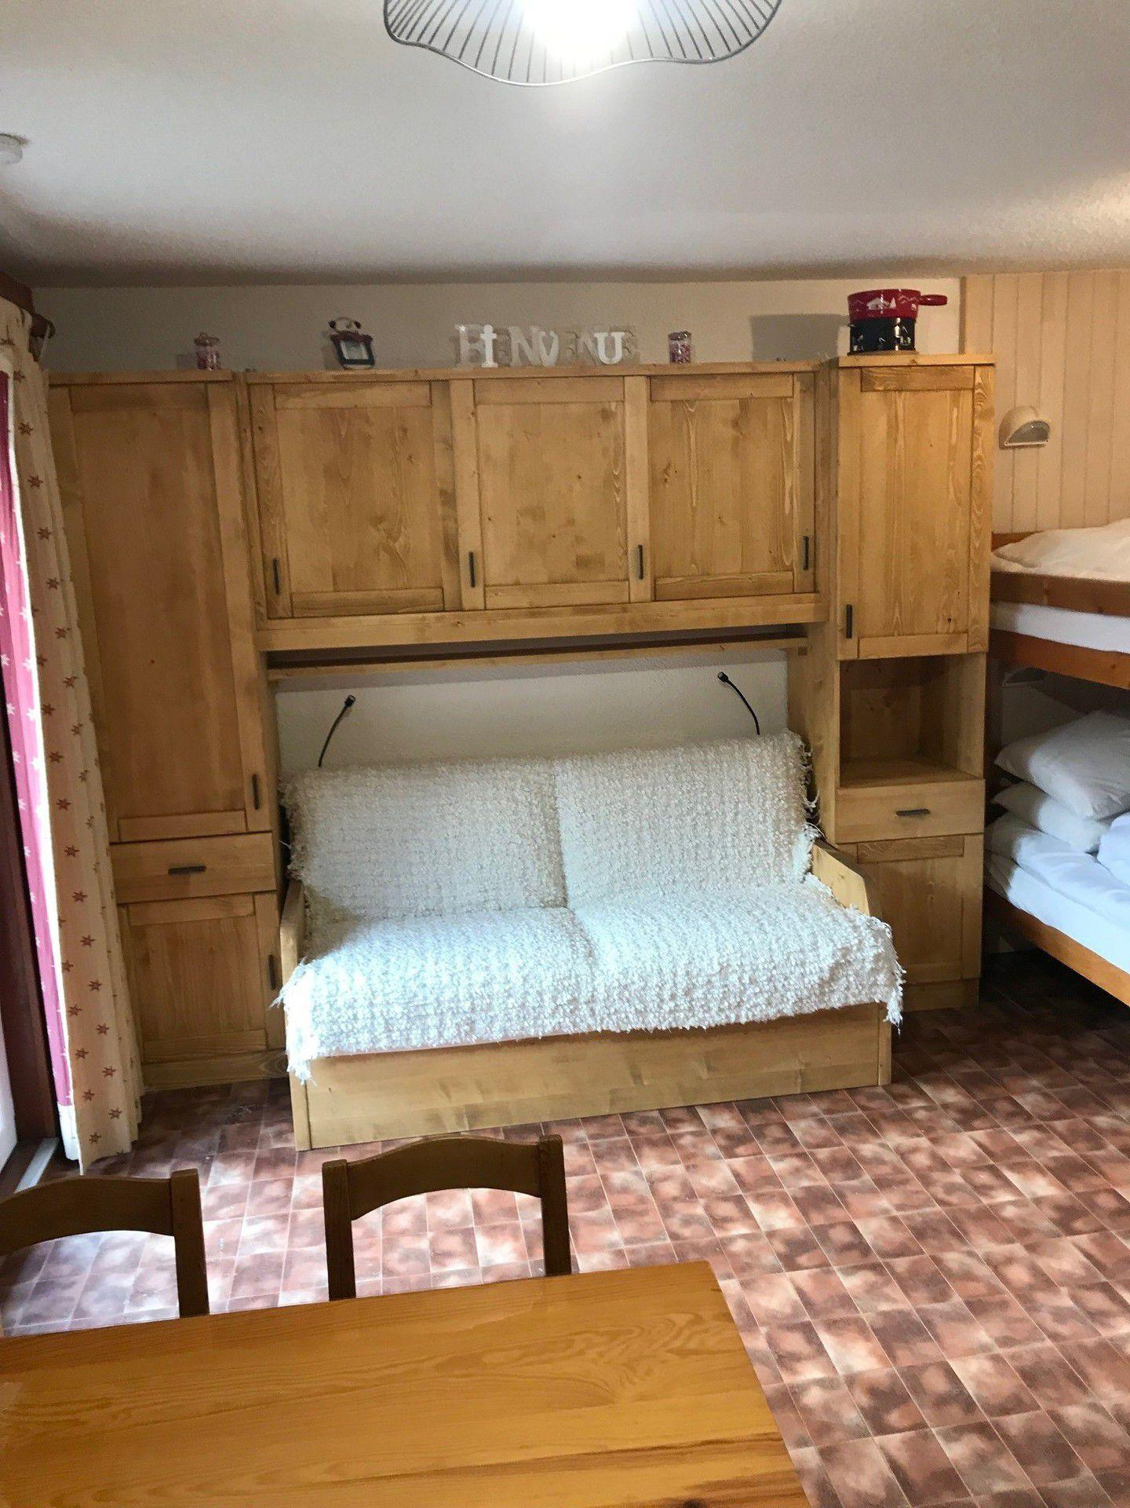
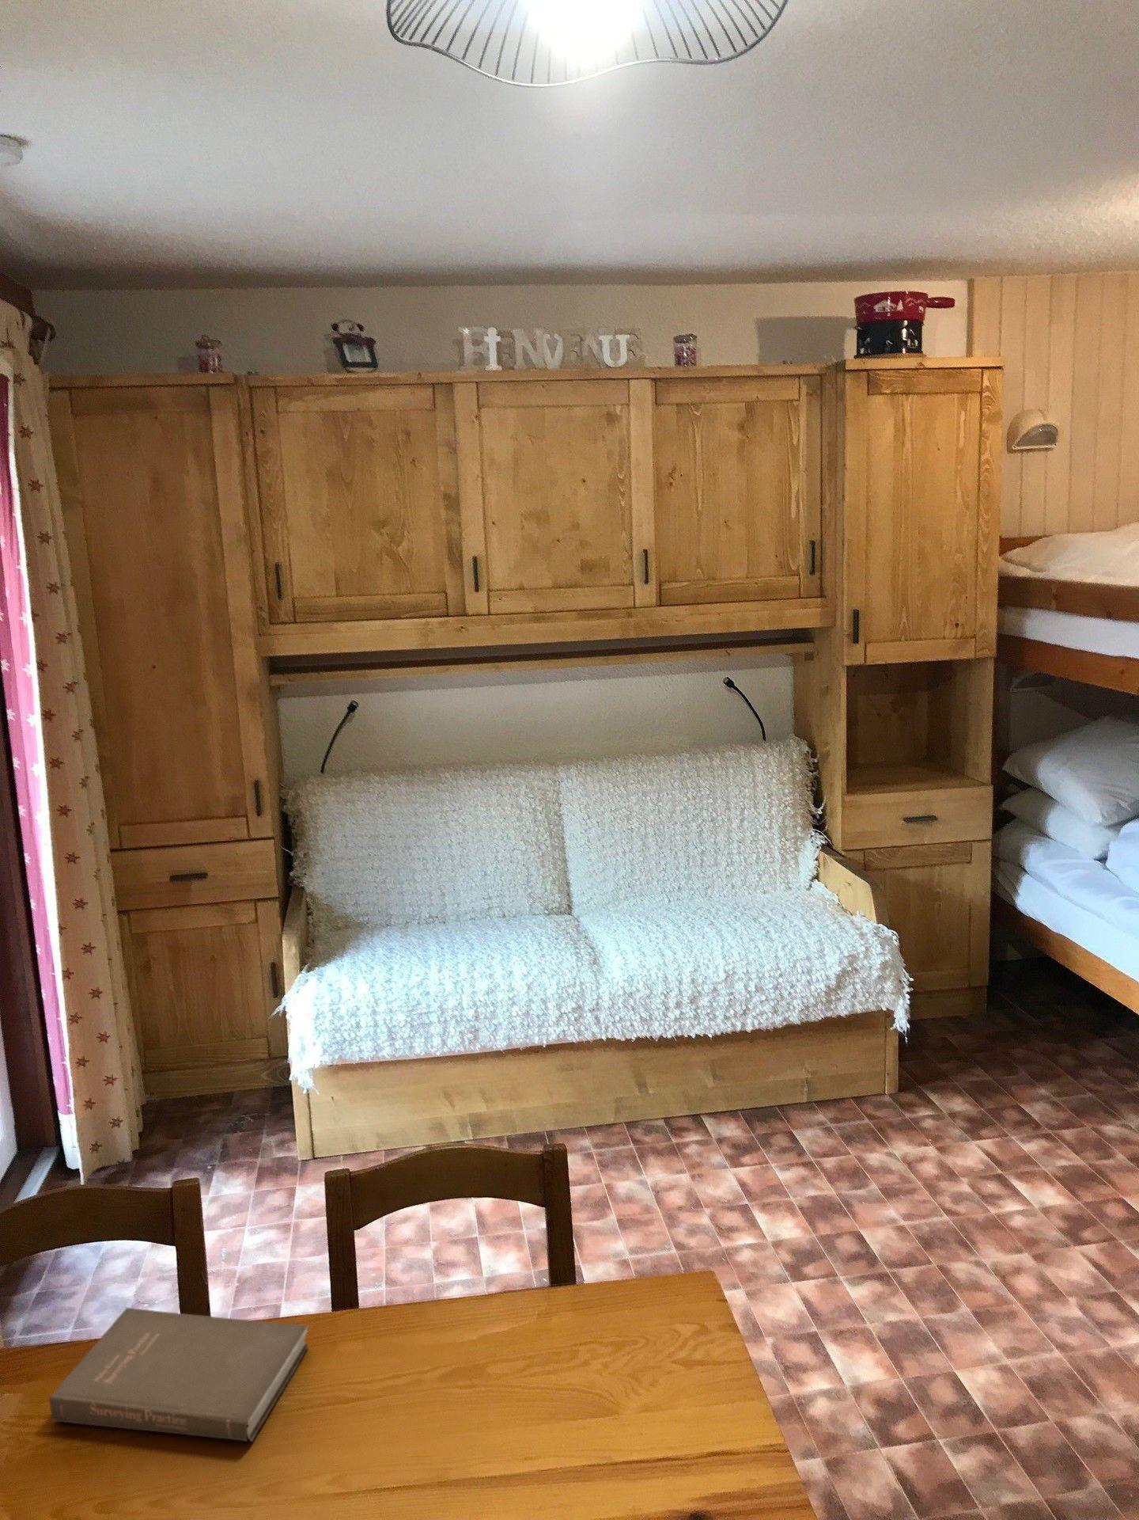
+ book [48,1307,309,1442]
